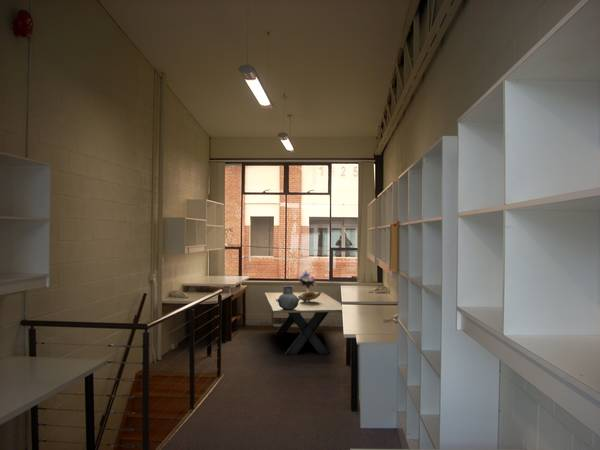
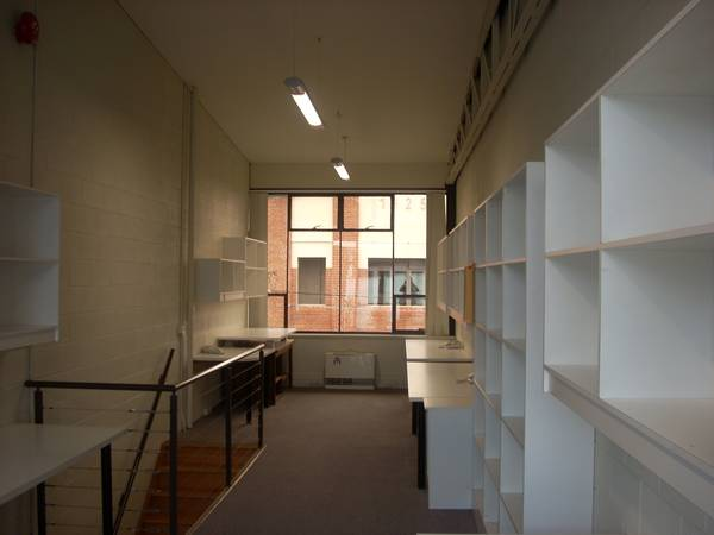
- dining table [264,291,343,356]
- bouquet [296,269,321,301]
- ceramic pot [276,285,300,310]
